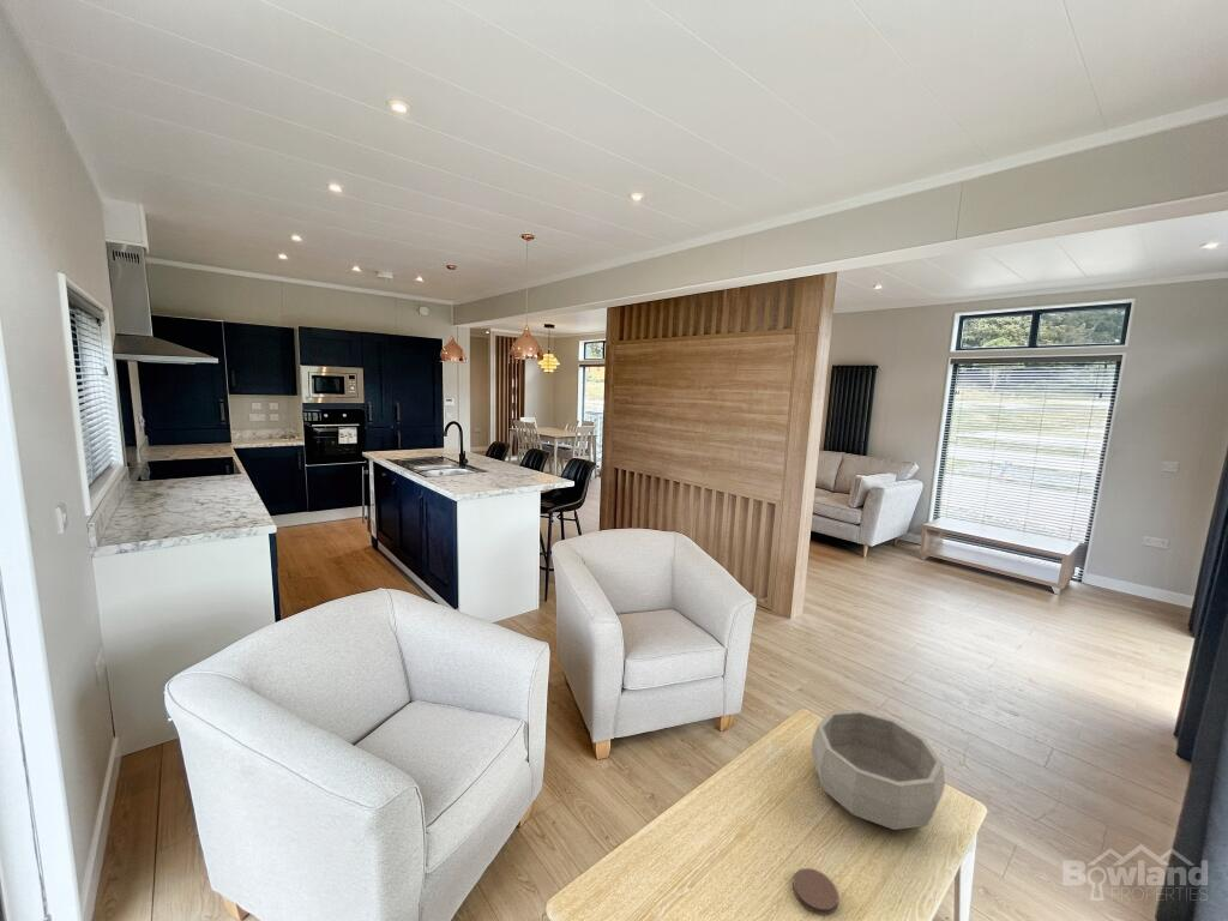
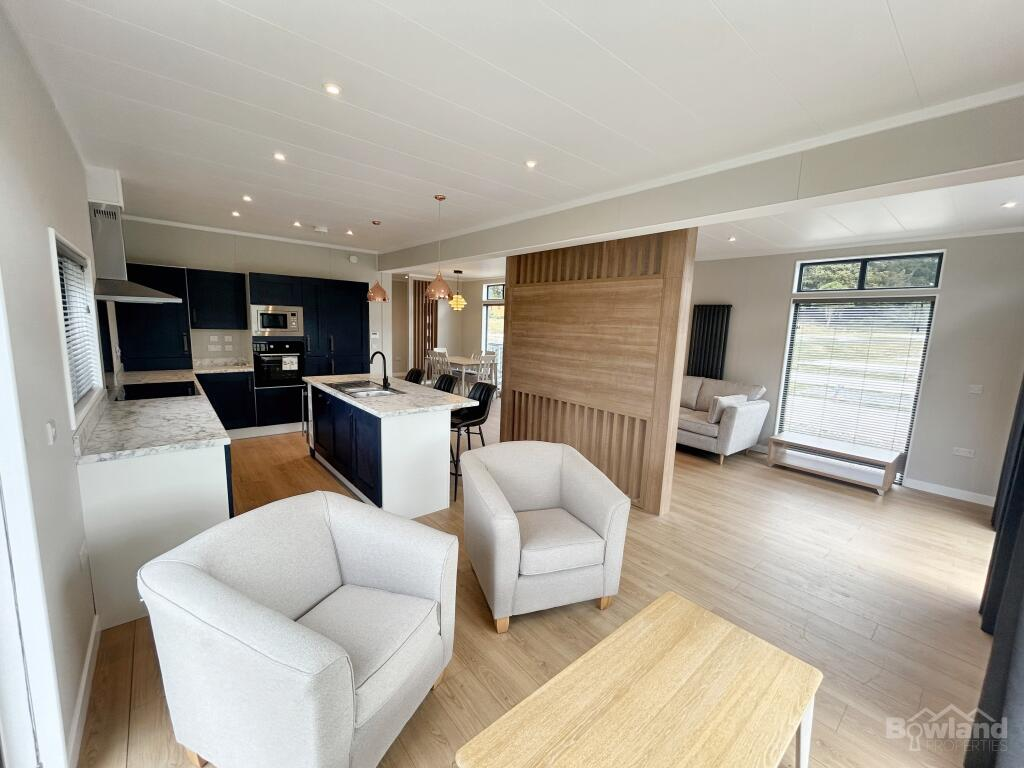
- coaster [791,867,839,916]
- decorative bowl [811,709,946,831]
